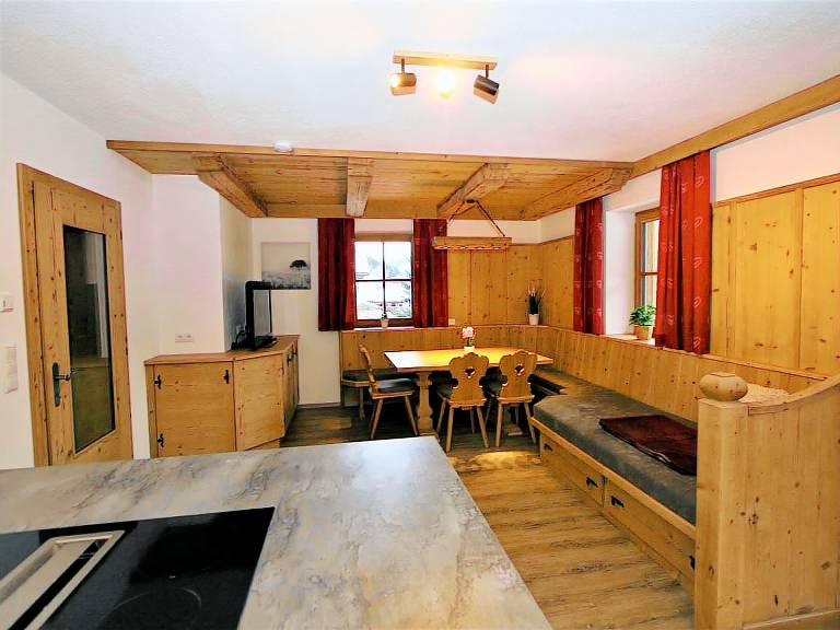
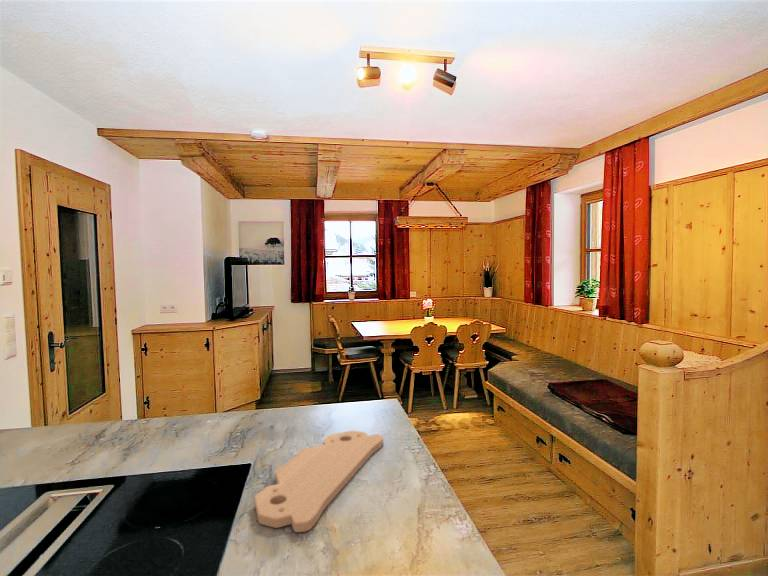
+ cutting board [254,430,384,533]
